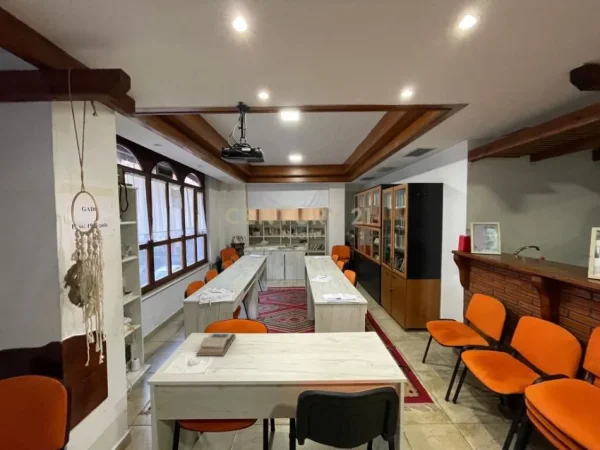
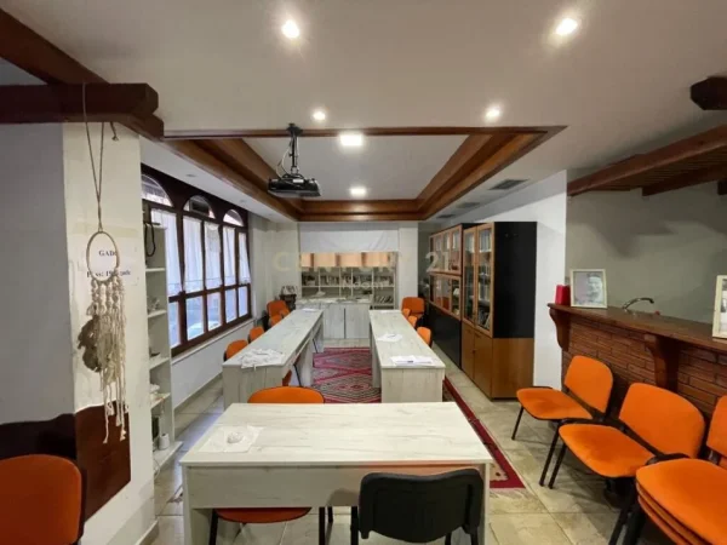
- book [195,332,237,357]
